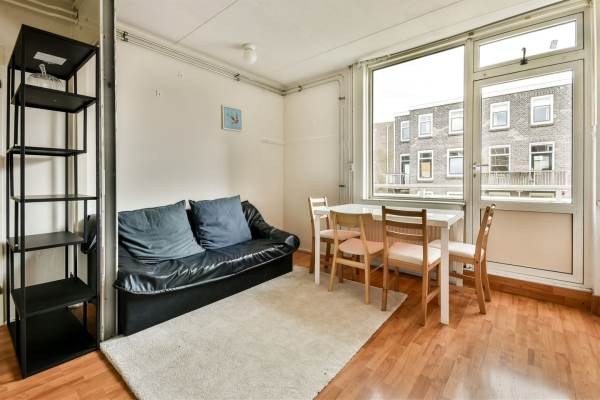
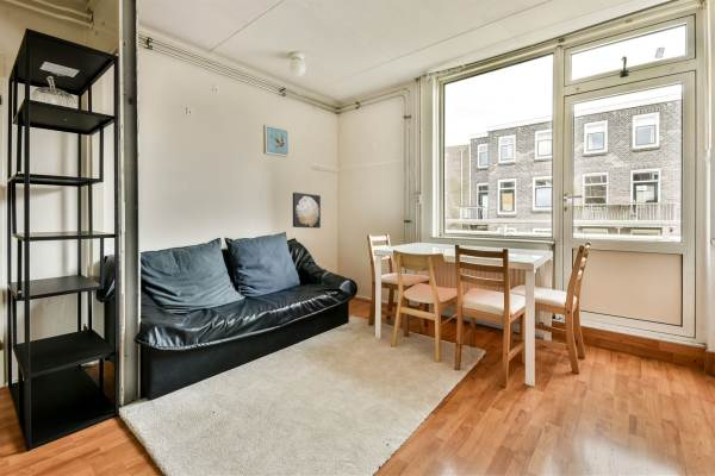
+ wall art [292,192,322,230]
